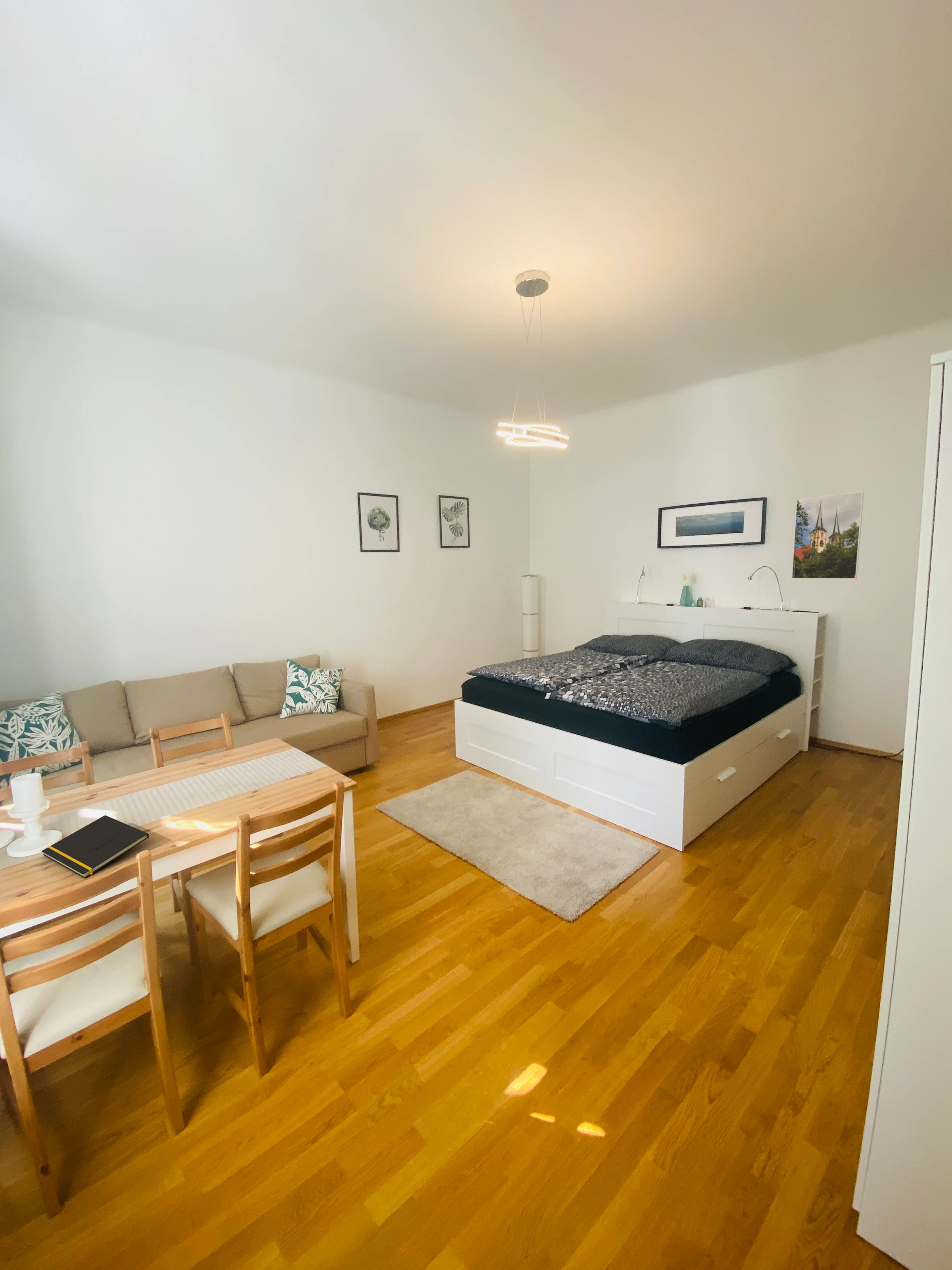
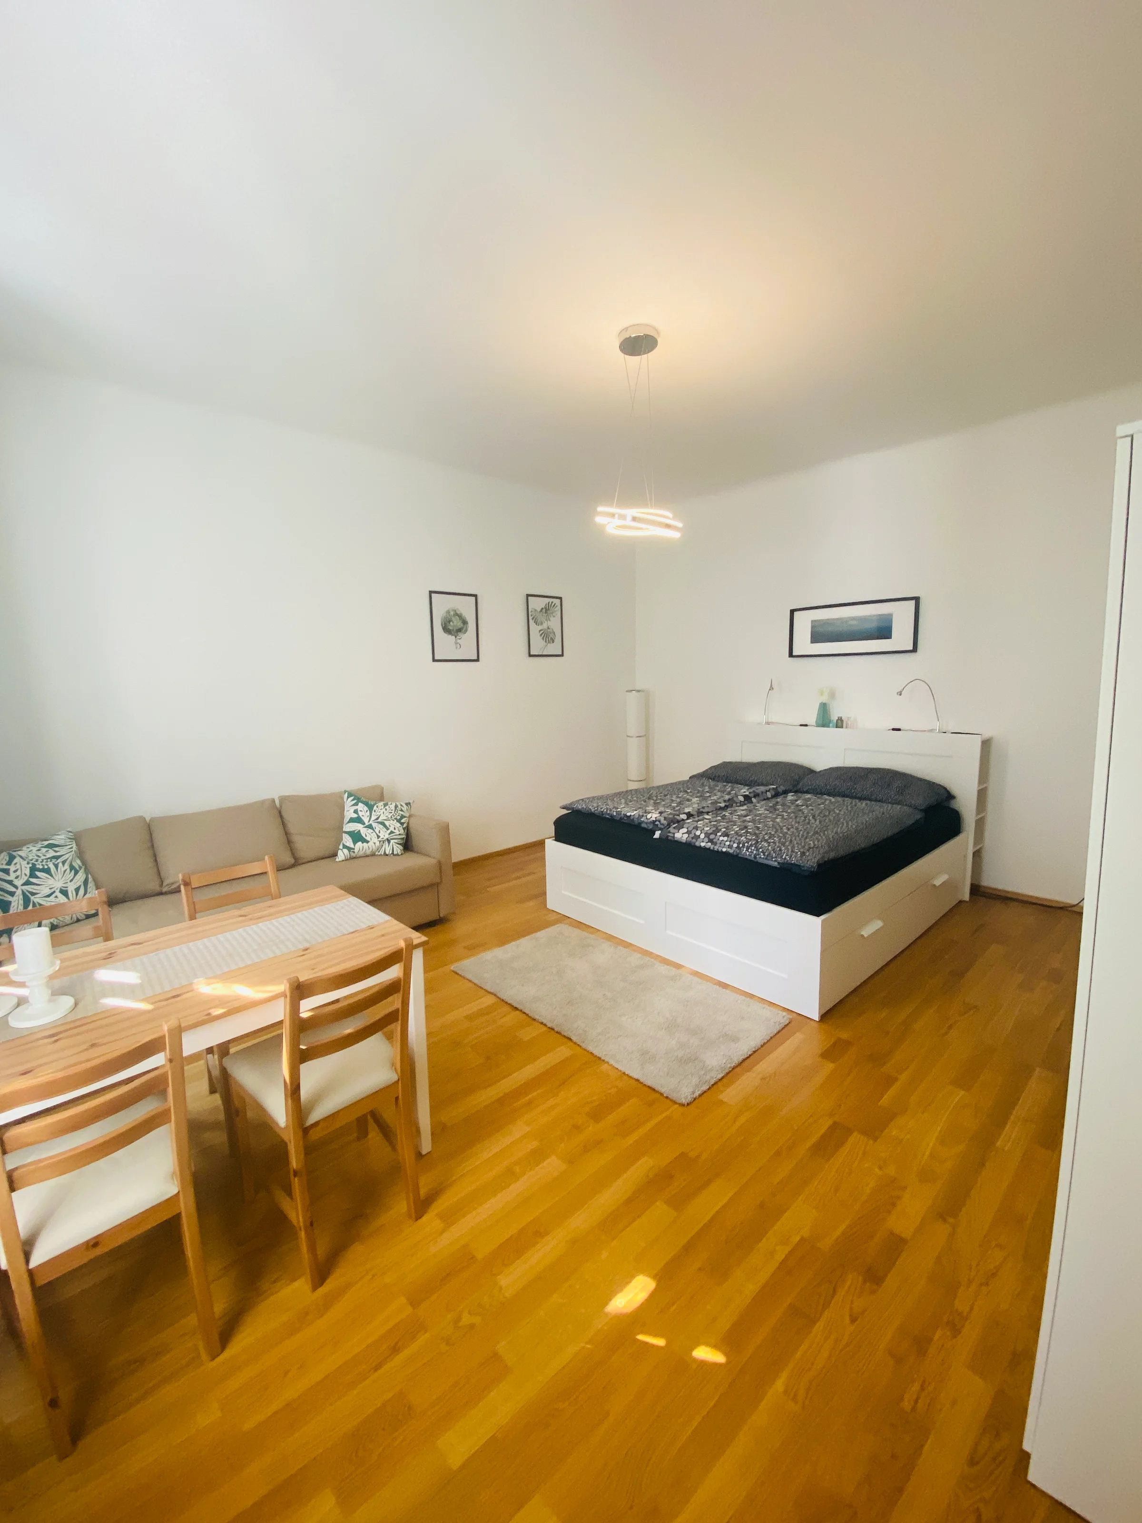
- notepad [41,815,150,879]
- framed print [791,492,864,579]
